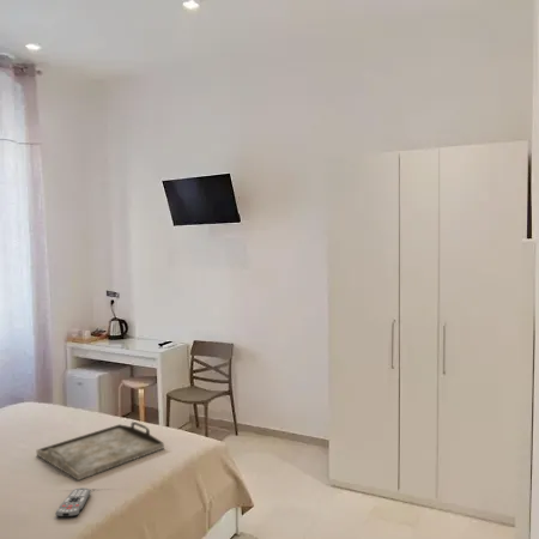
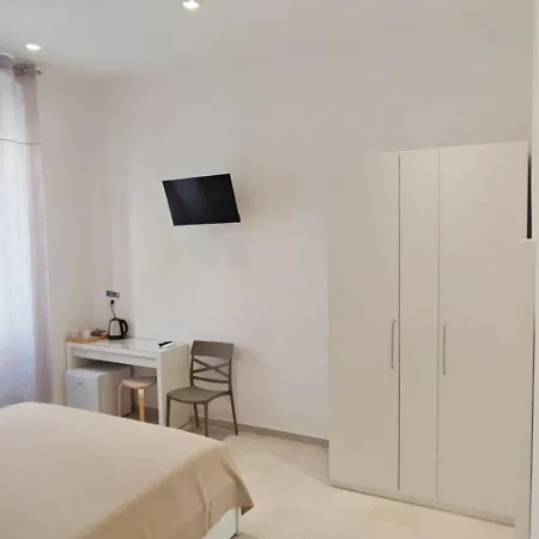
- serving tray [36,420,165,482]
- remote control [54,486,91,519]
